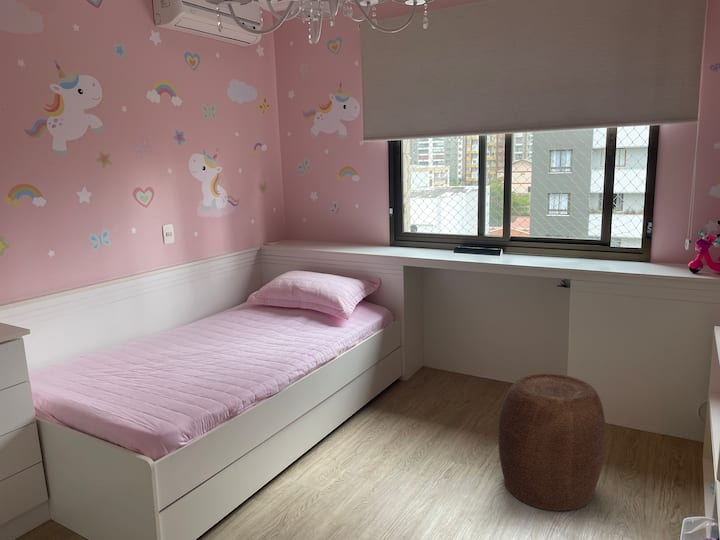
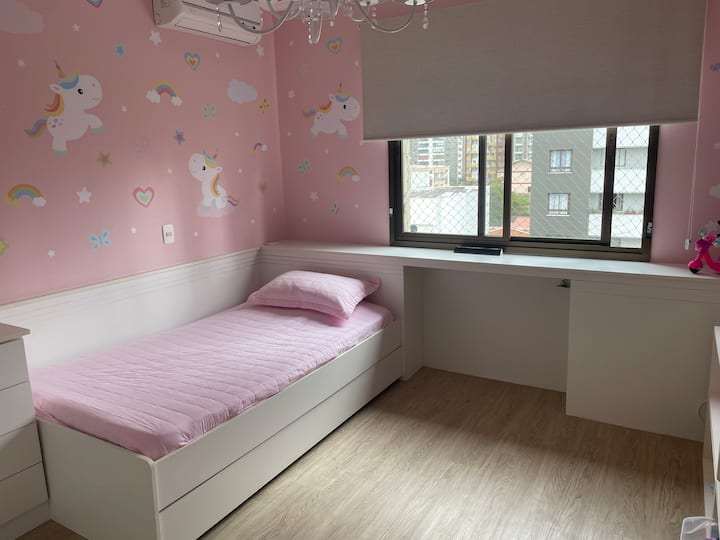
- stool [497,373,606,512]
